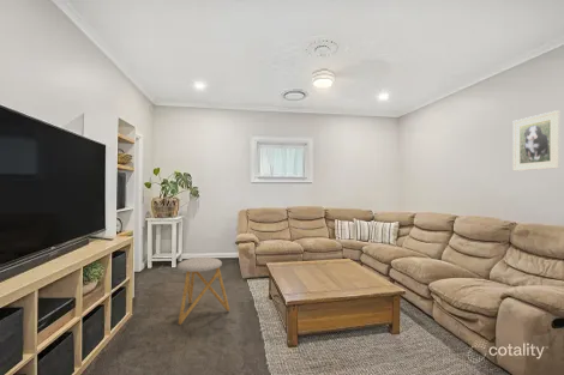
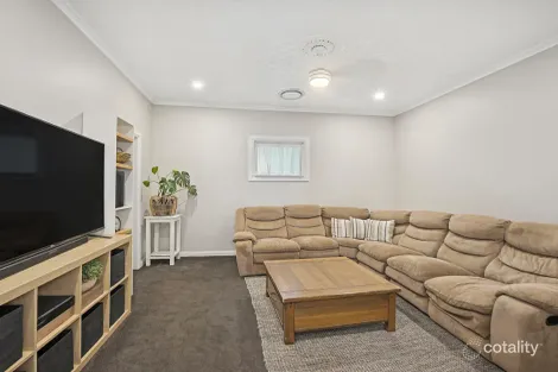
- stool [176,256,230,326]
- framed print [511,109,562,173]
